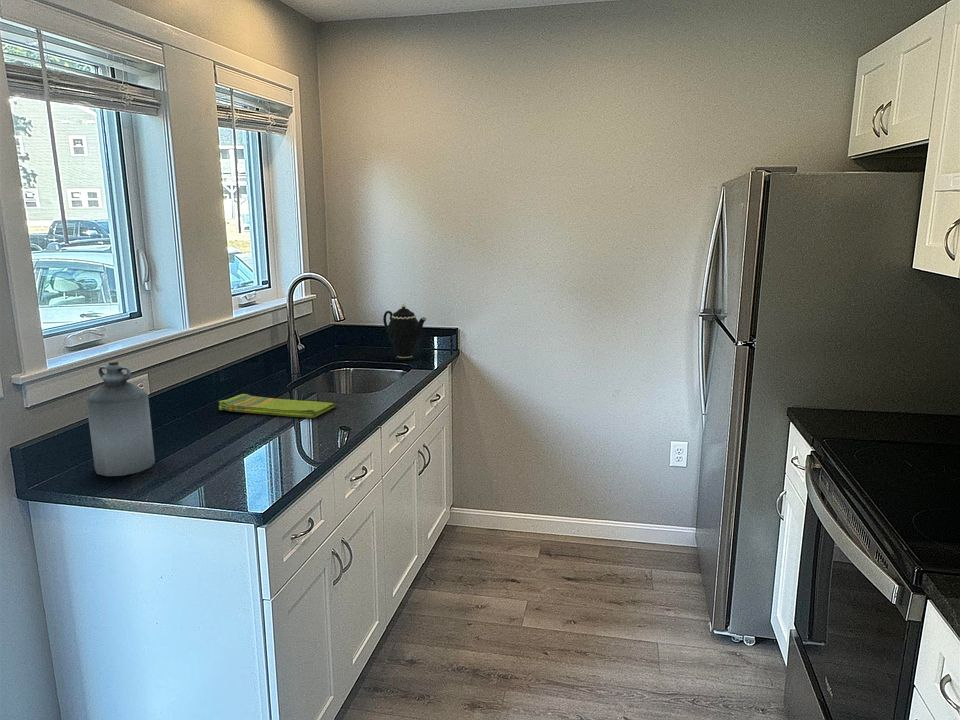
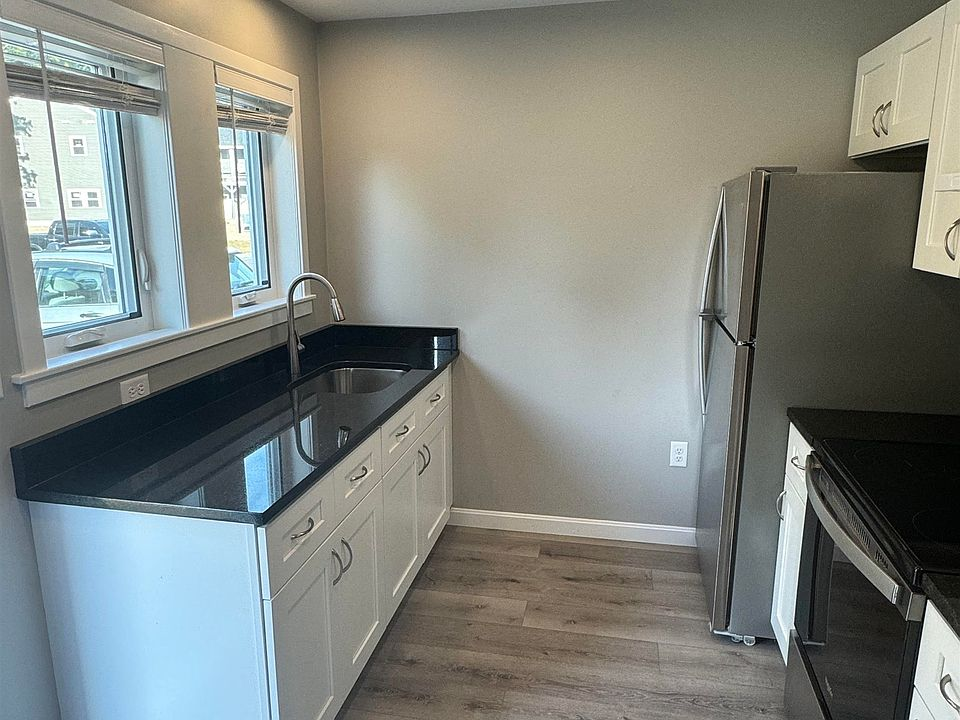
- teapot [382,303,428,361]
- bottle [85,360,156,477]
- dish towel [218,393,336,419]
